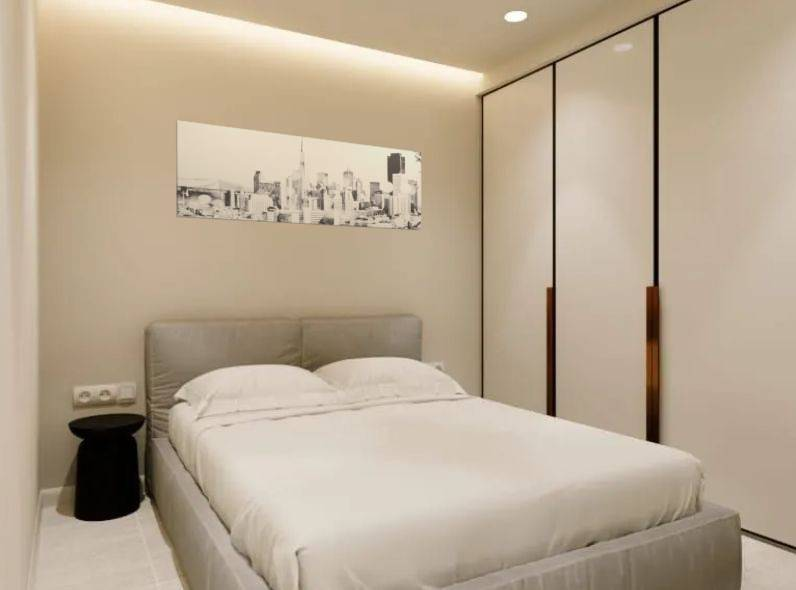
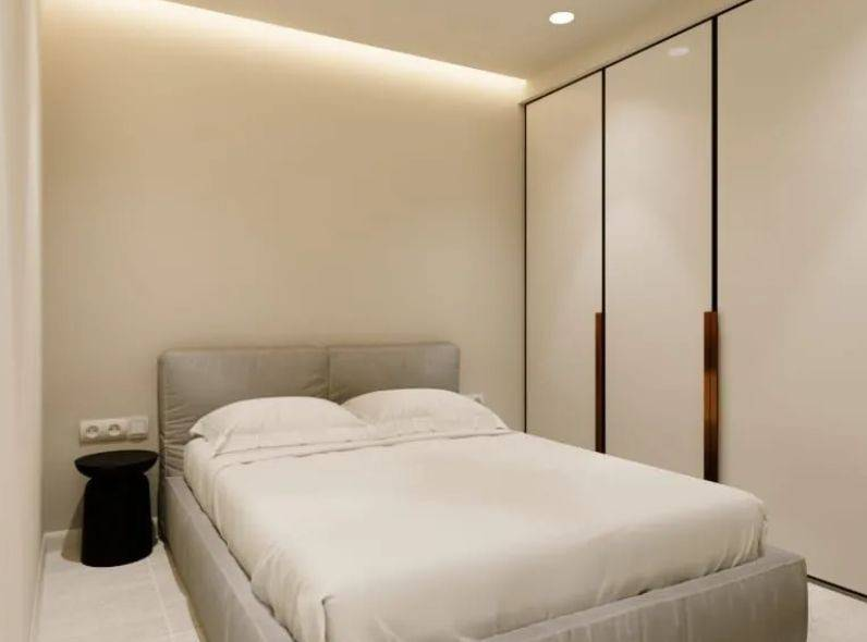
- wall art [175,120,422,231]
